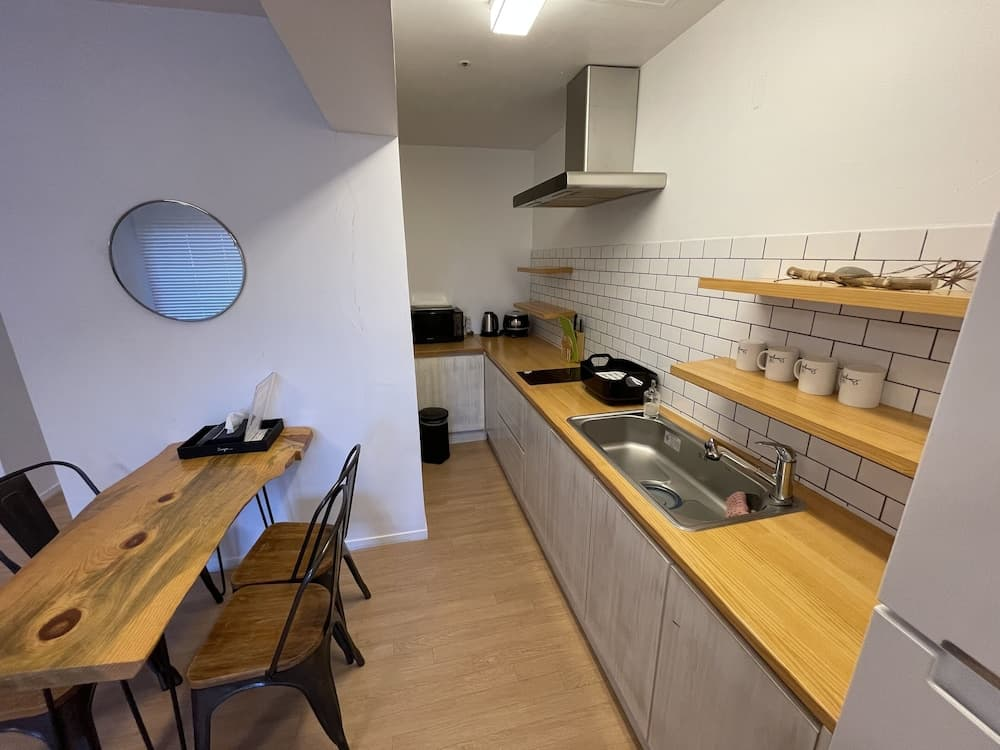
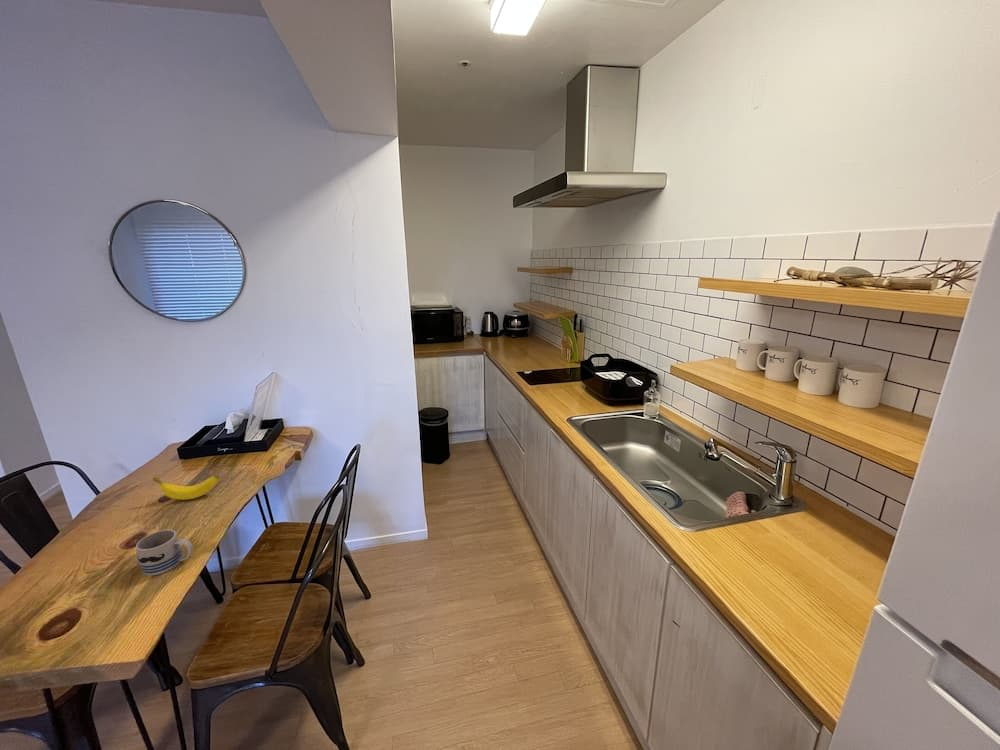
+ banana [152,474,220,501]
+ mug [135,529,194,576]
